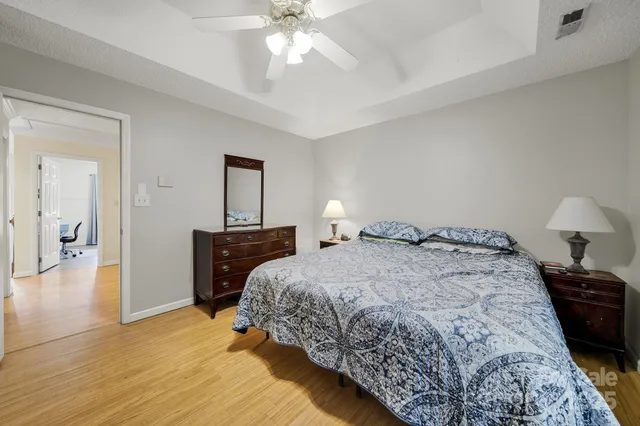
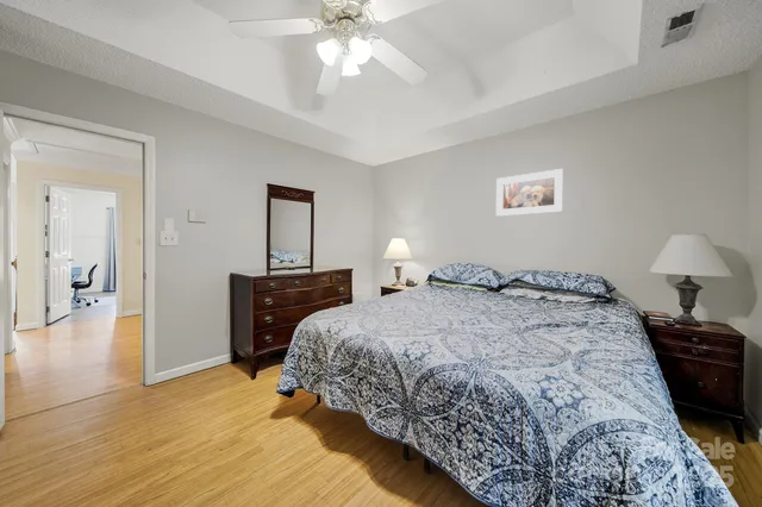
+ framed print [495,168,564,218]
